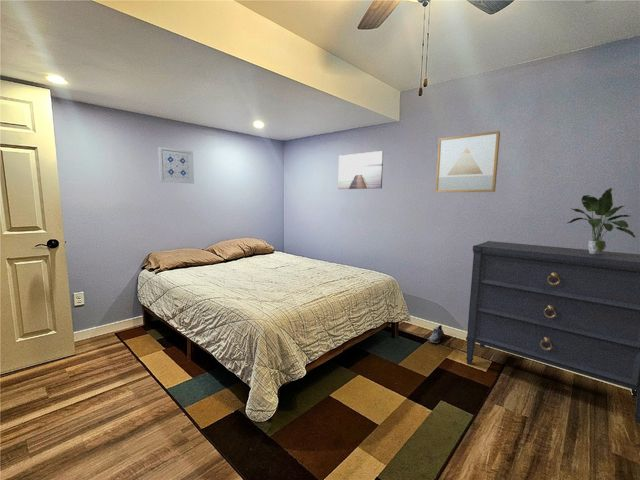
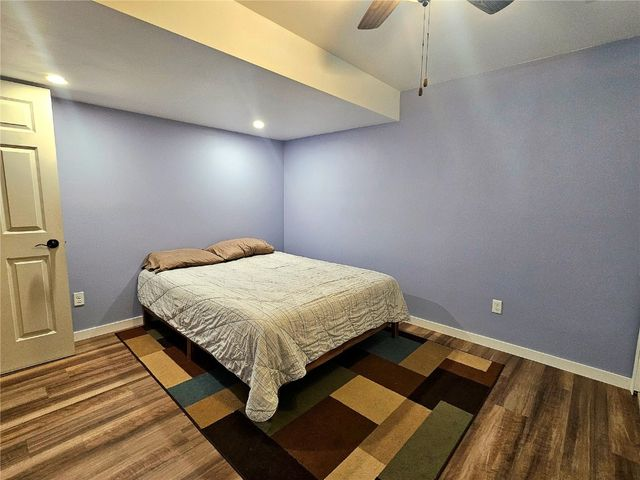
- wall art [157,146,195,185]
- dresser [465,240,640,424]
- potted plant [566,187,636,255]
- wall art [337,150,384,190]
- shoe [427,324,446,344]
- wall art [435,130,501,193]
